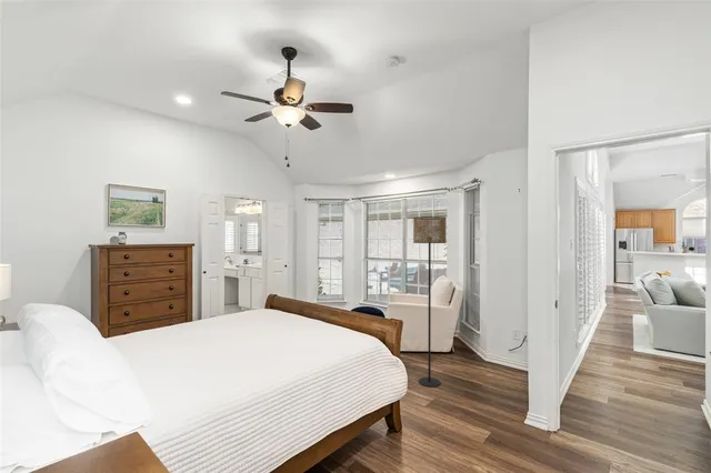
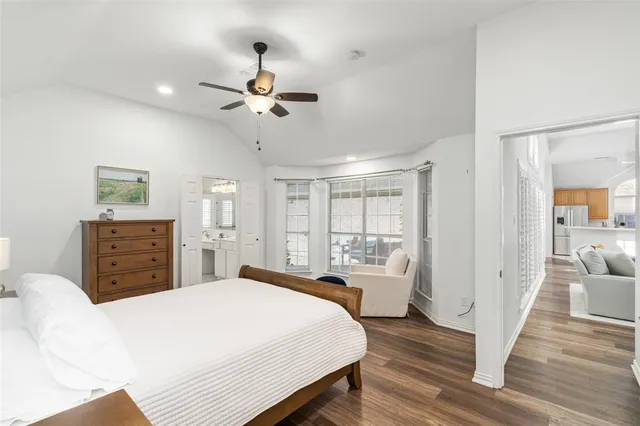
- floor lamp [412,215,448,388]
